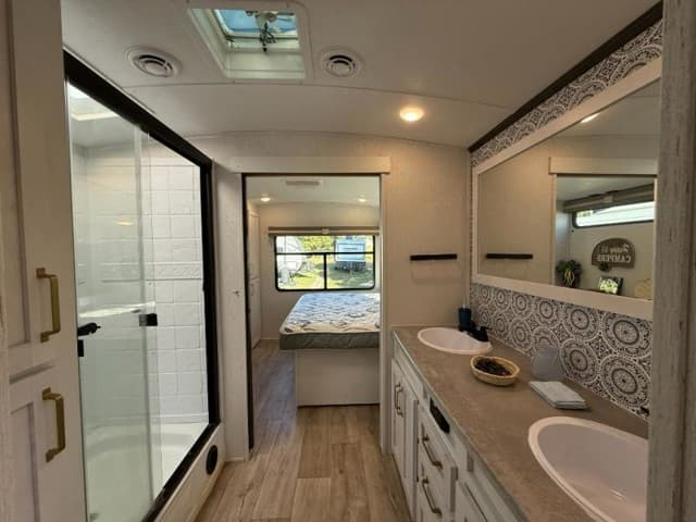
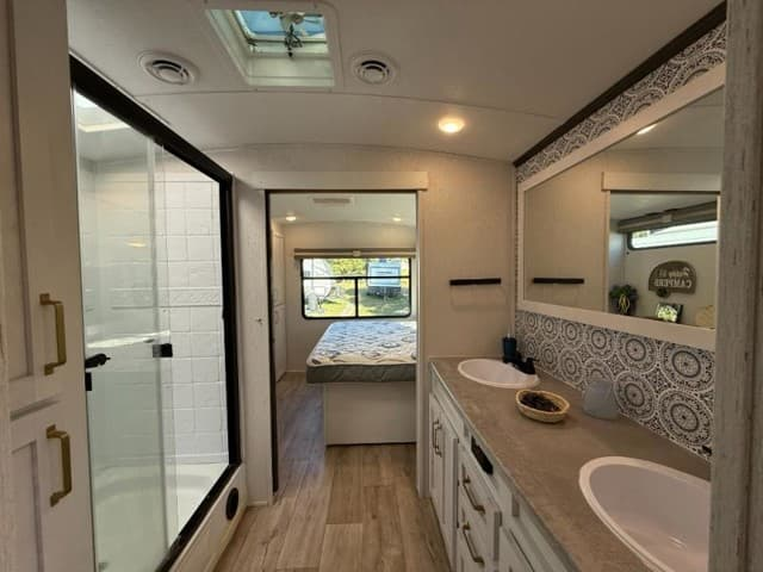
- washcloth [527,381,588,409]
